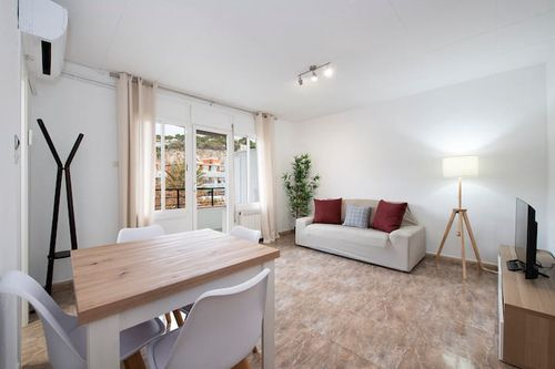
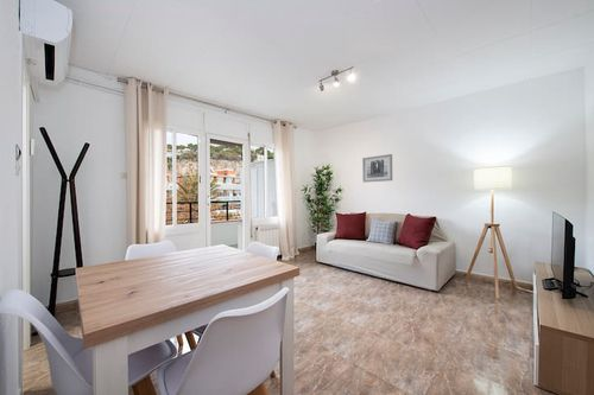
+ wall art [361,153,393,184]
